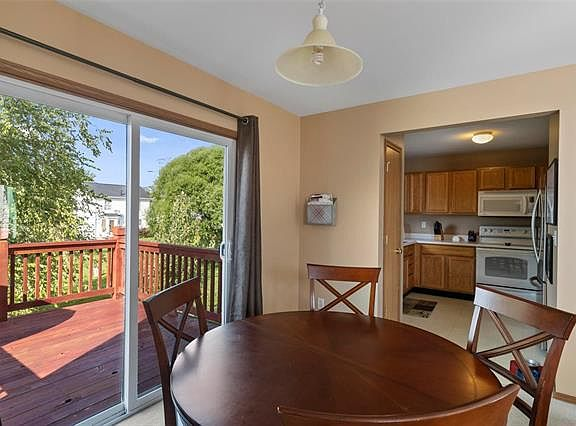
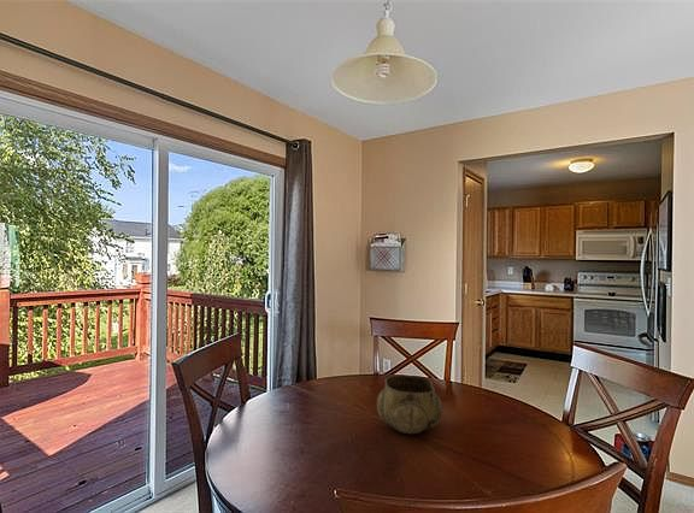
+ decorative bowl [376,373,443,435]
